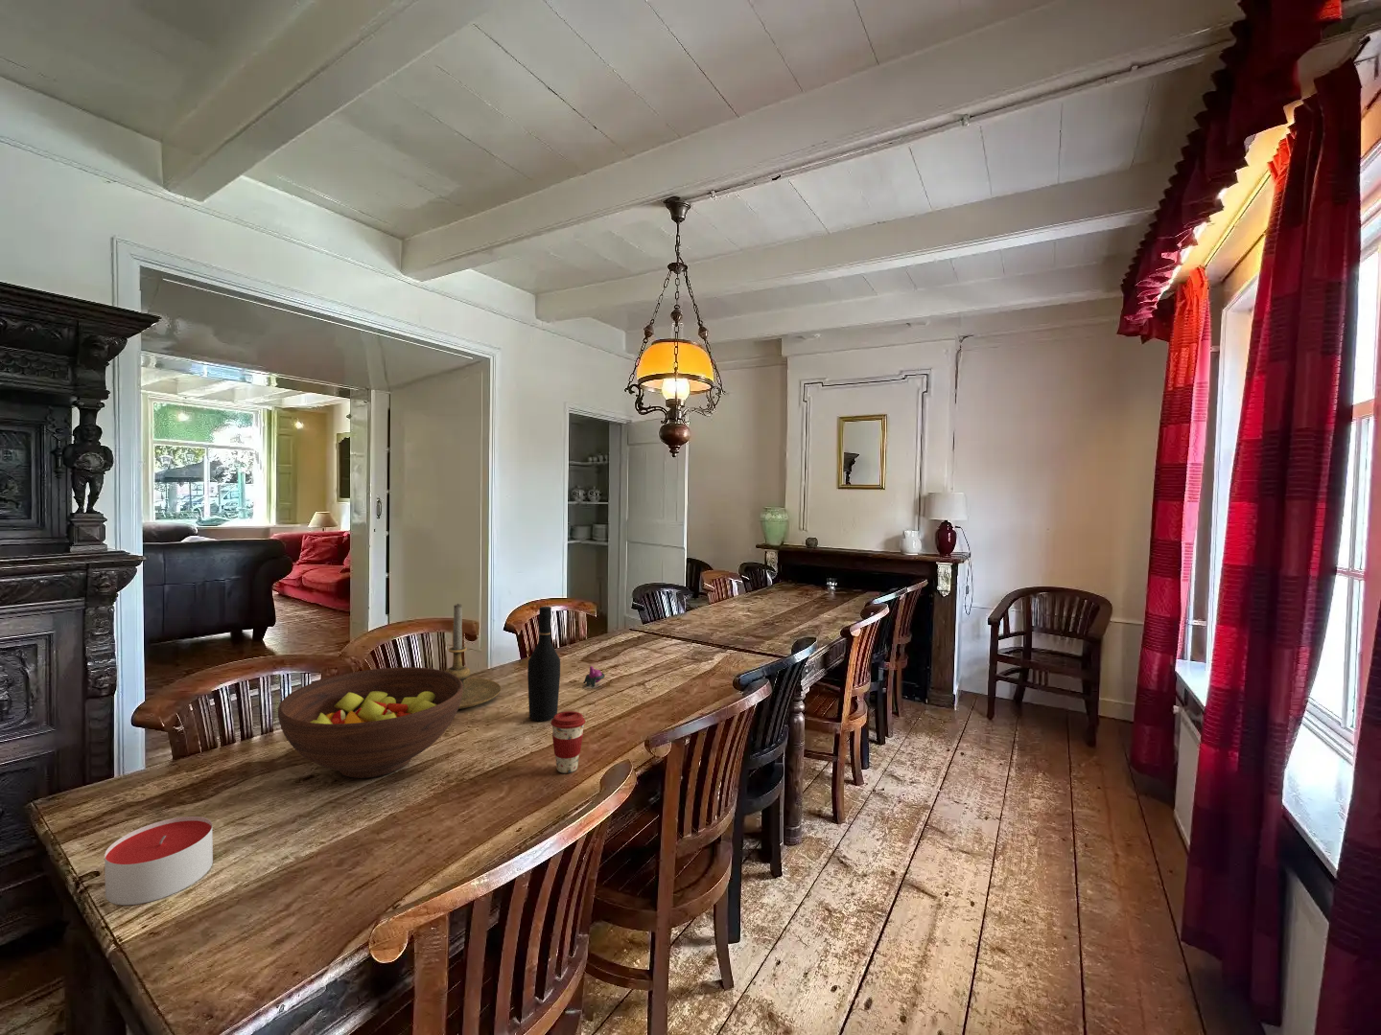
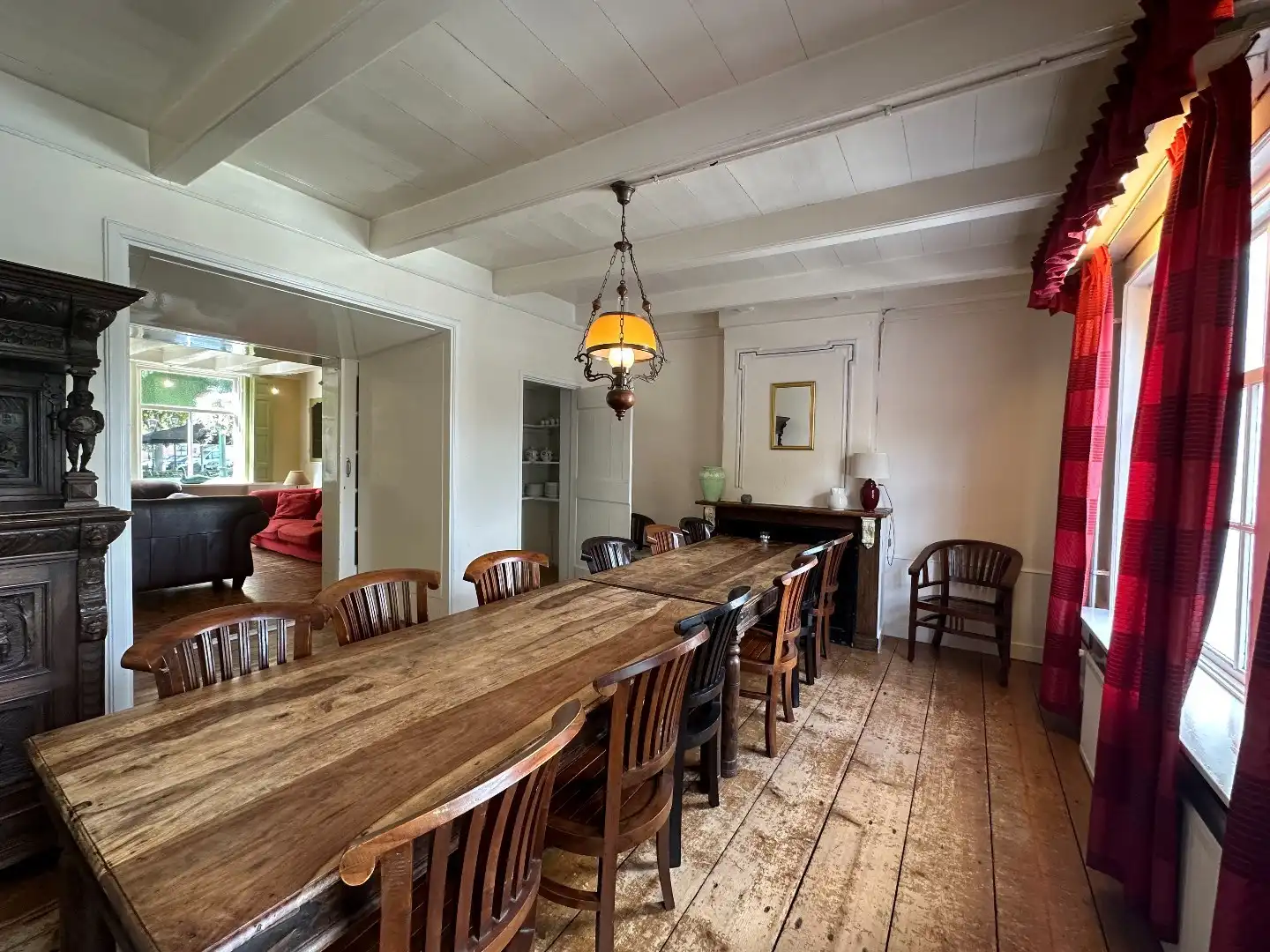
- flower [583,665,606,688]
- wine bottle [526,606,561,722]
- candle [103,815,214,906]
- coffee cup [550,710,586,774]
- candle holder [445,602,501,709]
- fruit bowl [277,666,463,780]
